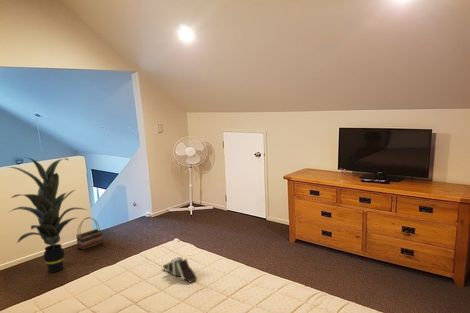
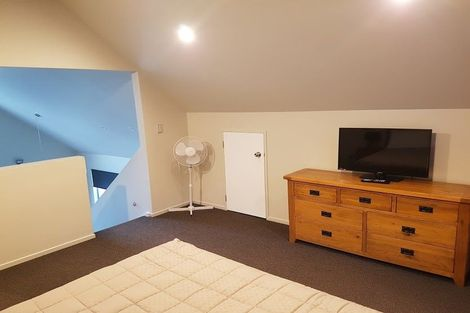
- indoor plant [7,156,88,273]
- basket [75,216,104,250]
- book [162,256,198,284]
